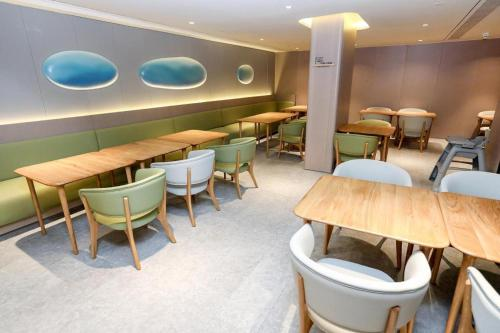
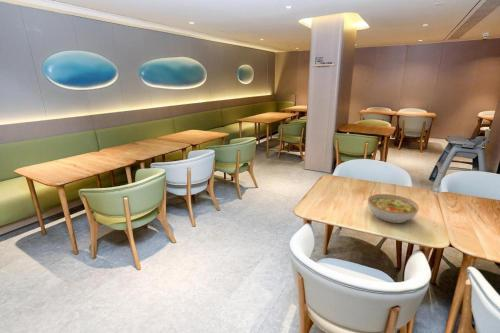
+ bowl [367,193,420,224]
